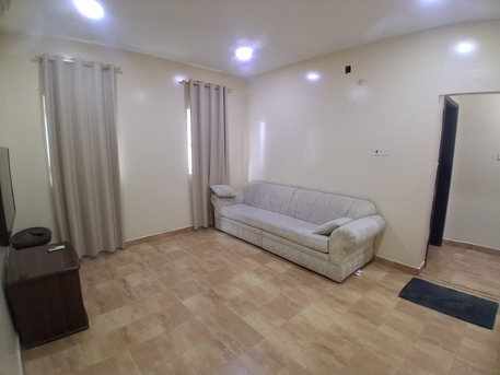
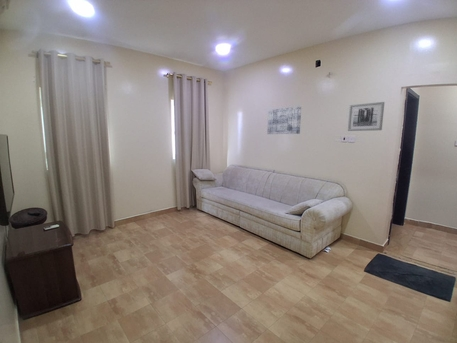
+ wall art [347,101,386,132]
+ wall art [266,106,302,135]
